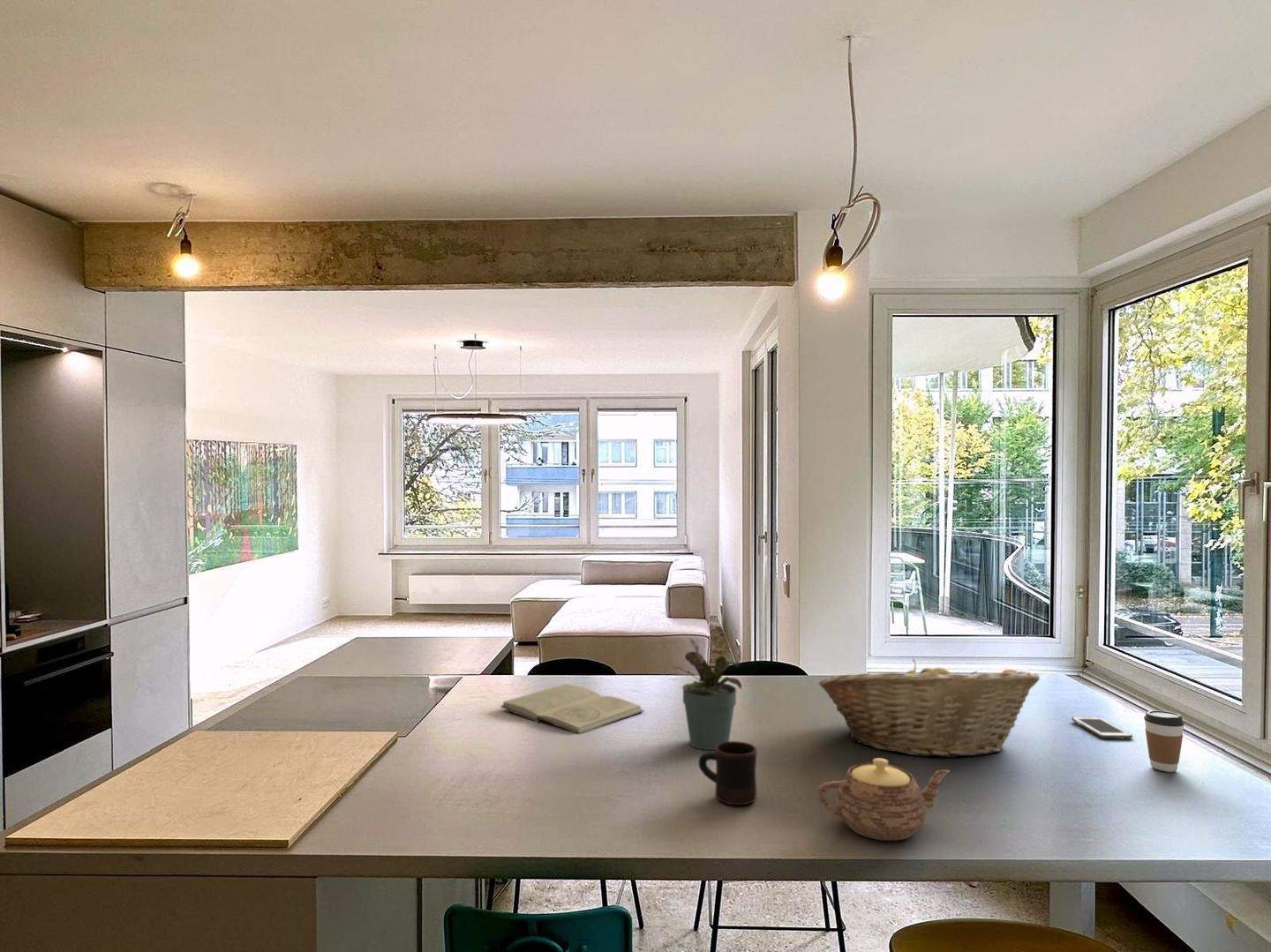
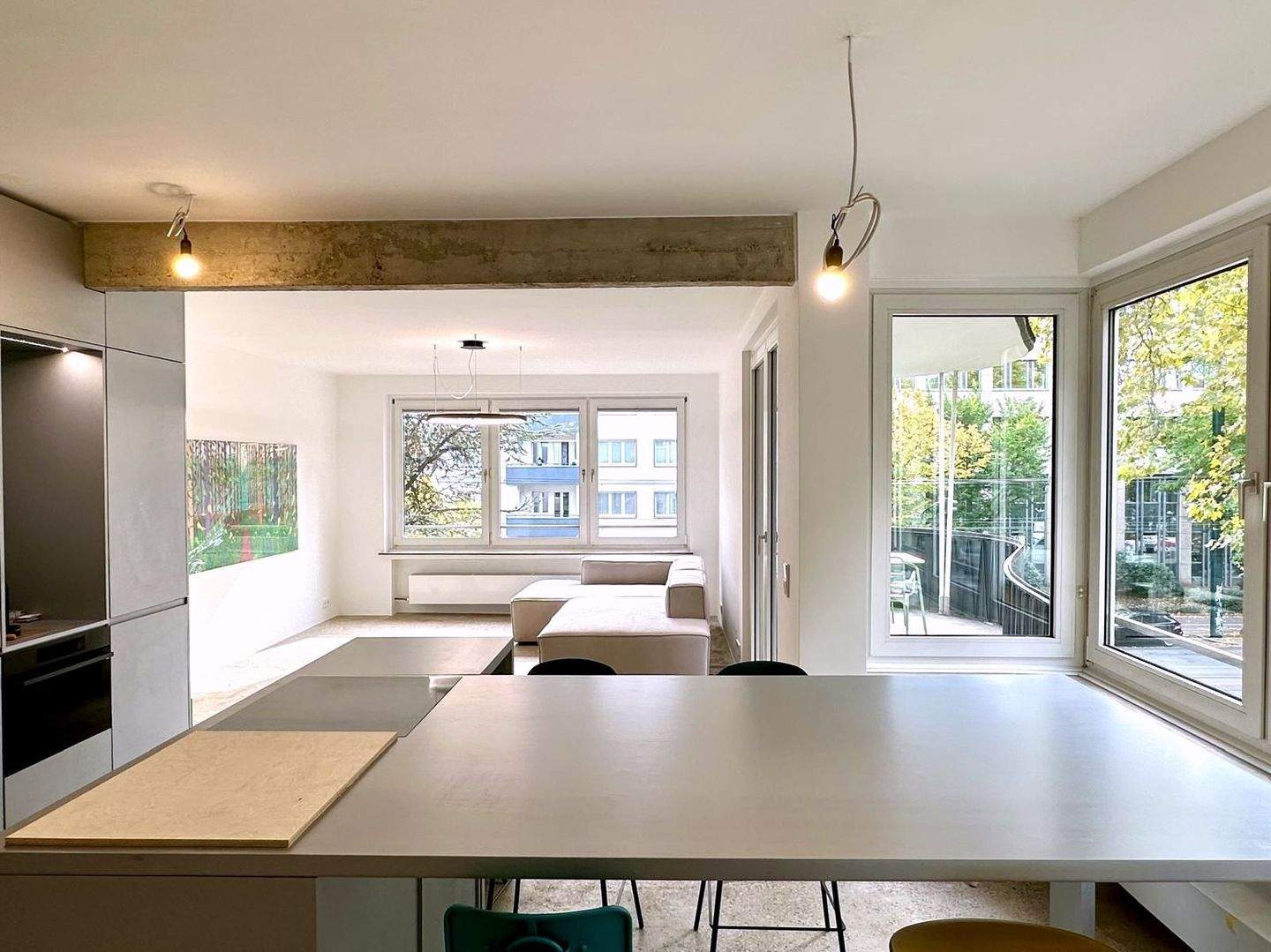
- coffee cup [1143,709,1185,773]
- potted plant [671,636,742,751]
- cell phone [1071,716,1133,739]
- book [500,683,645,735]
- fruit basket [817,658,1041,759]
- mug [697,740,758,806]
- teapot [816,757,951,842]
